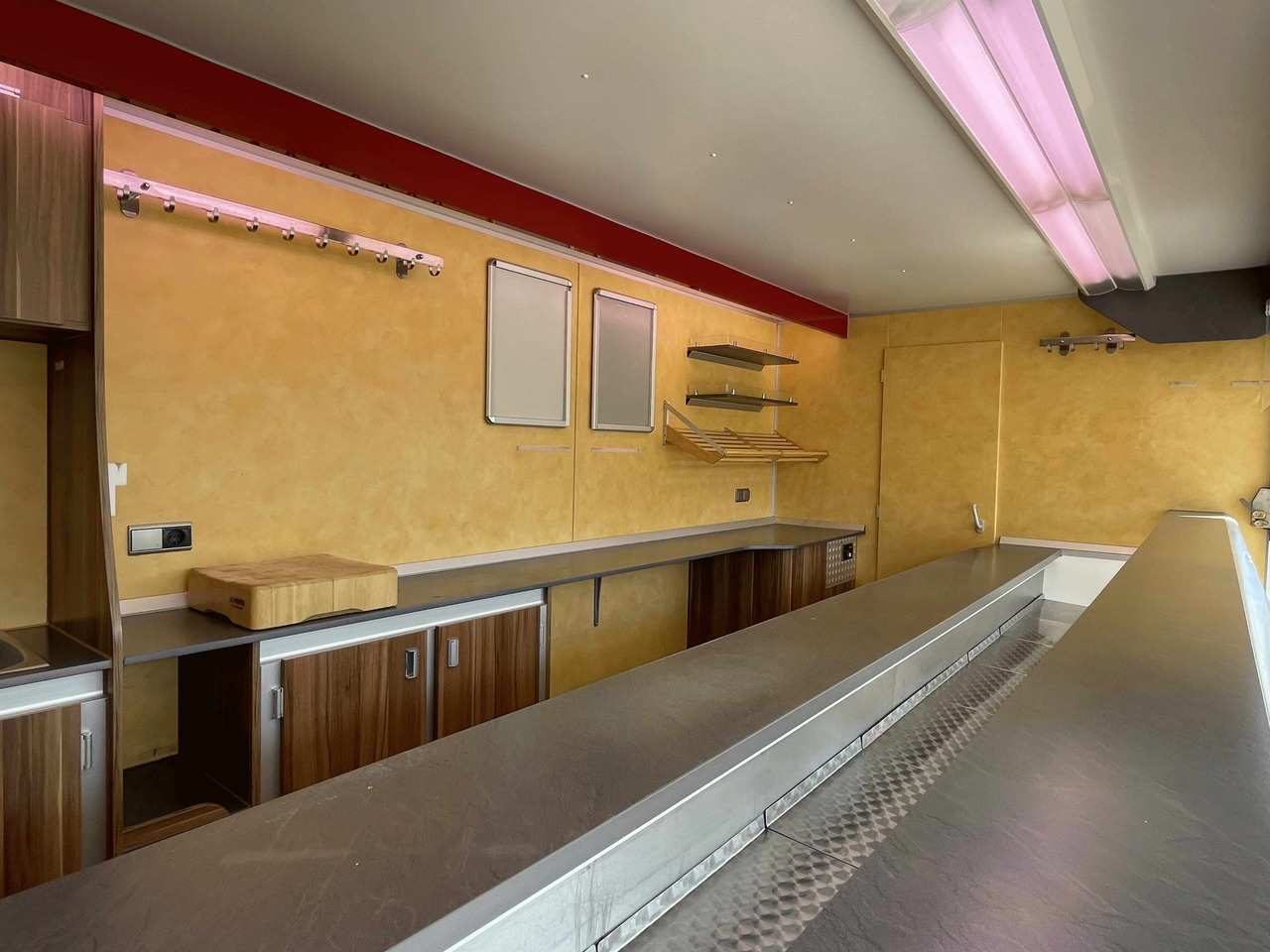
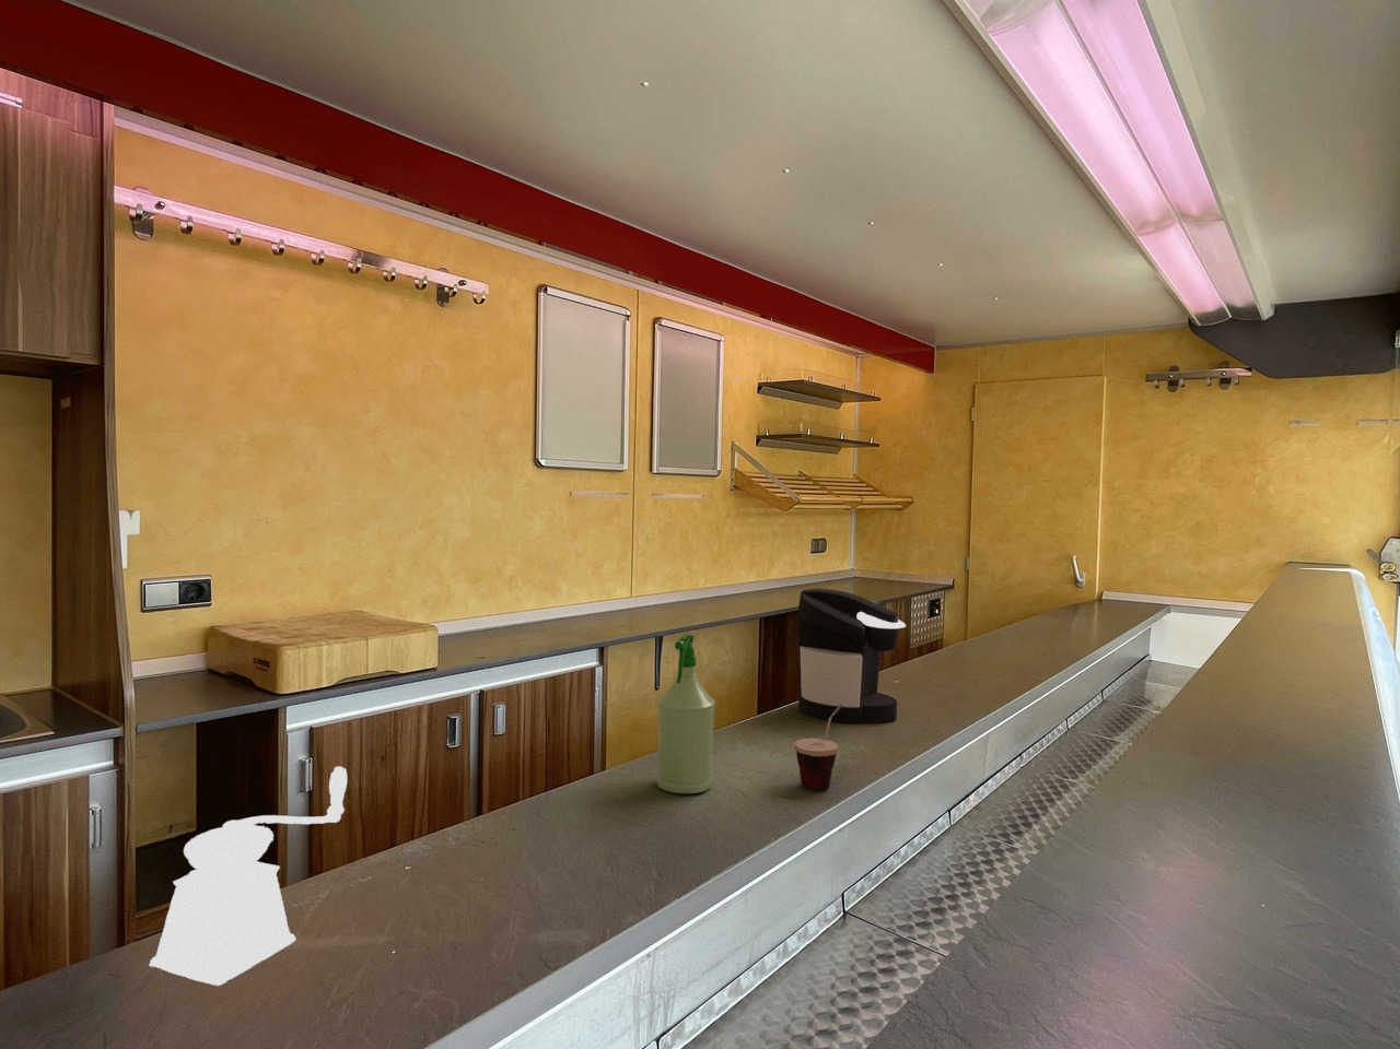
+ coffee grinder [148,766,348,986]
+ coffee maker [797,587,907,724]
+ spray bottle [656,634,717,794]
+ cup [794,705,842,791]
